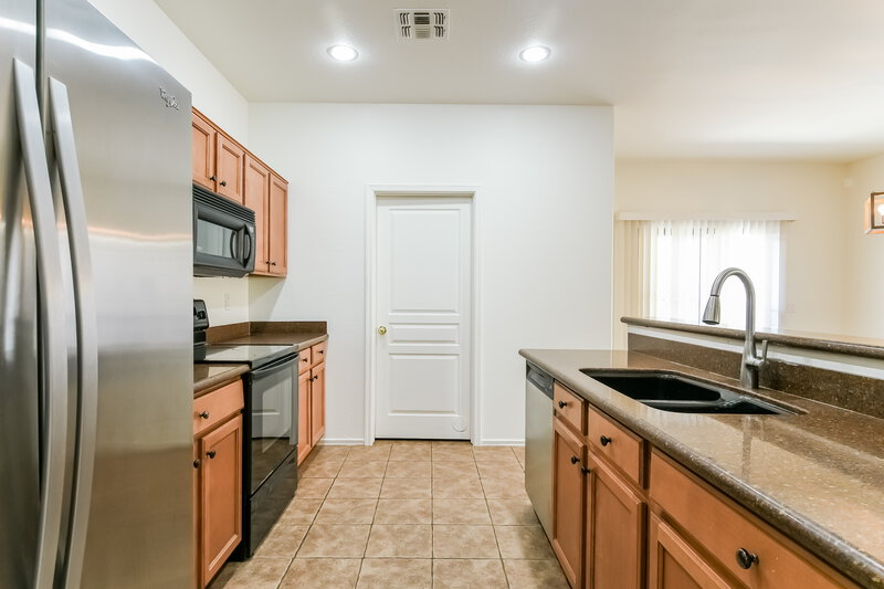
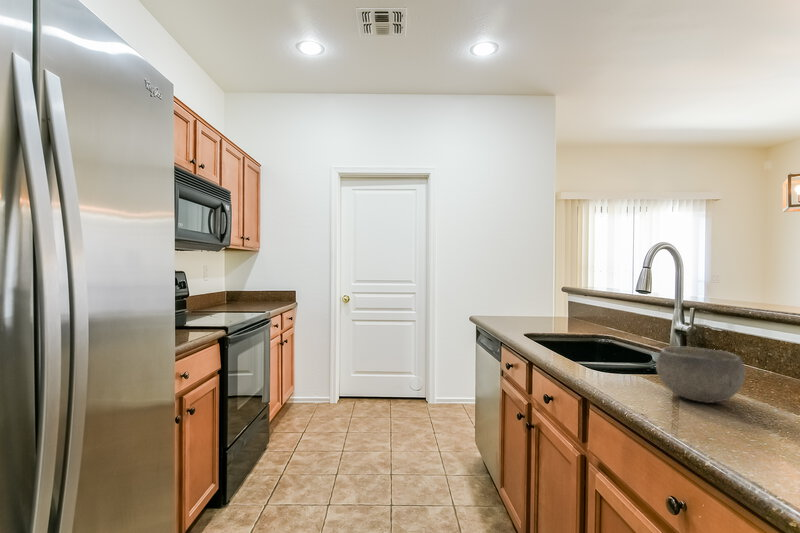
+ bowl [655,346,746,404]
